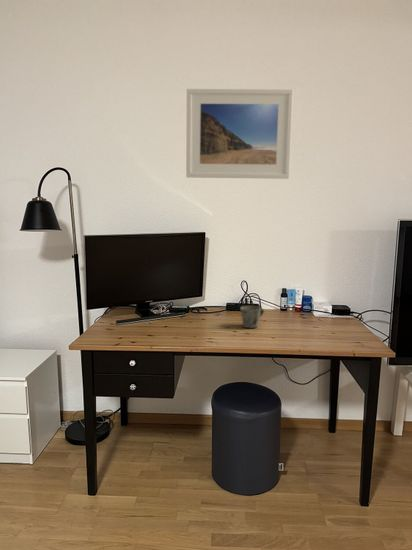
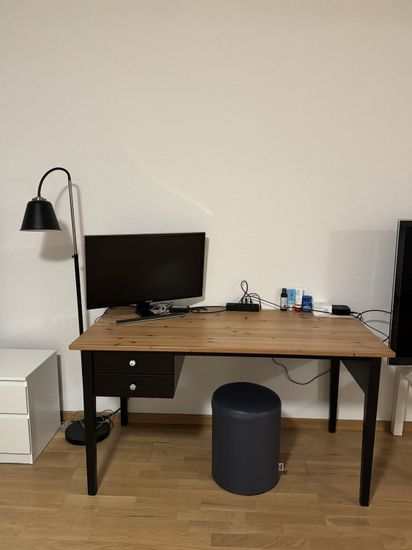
- mug [239,305,265,329]
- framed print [185,88,294,180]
